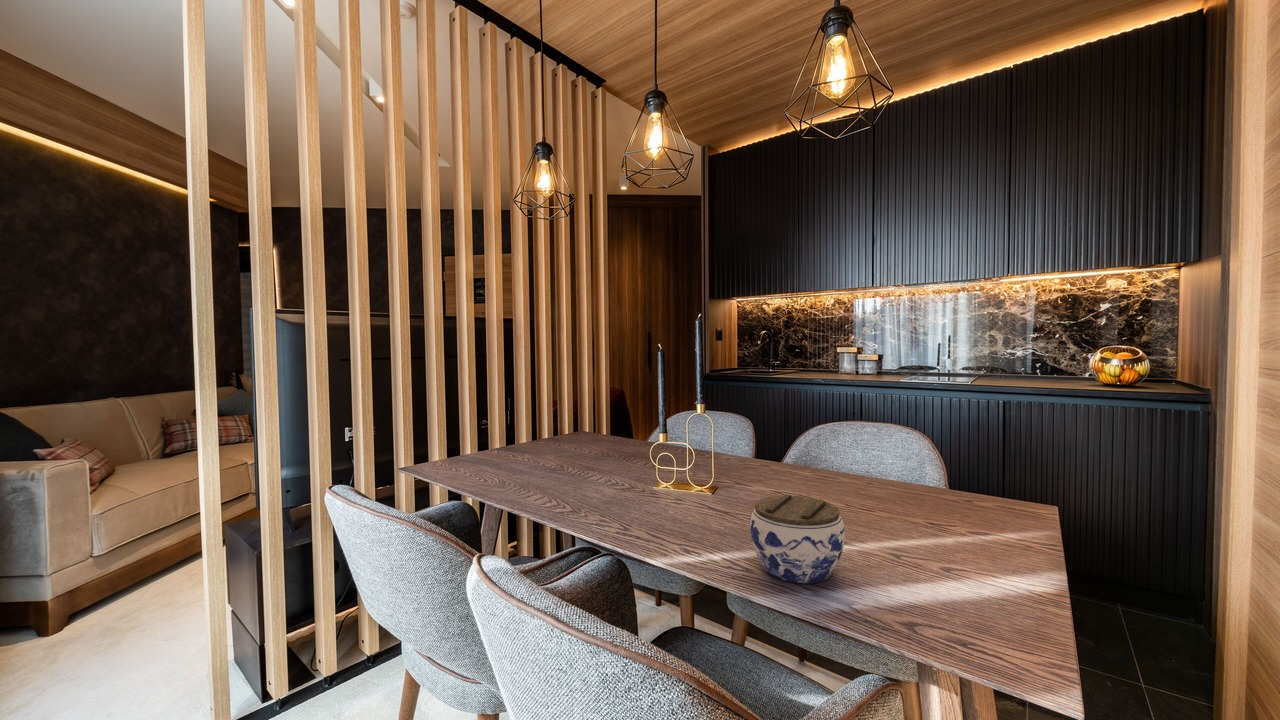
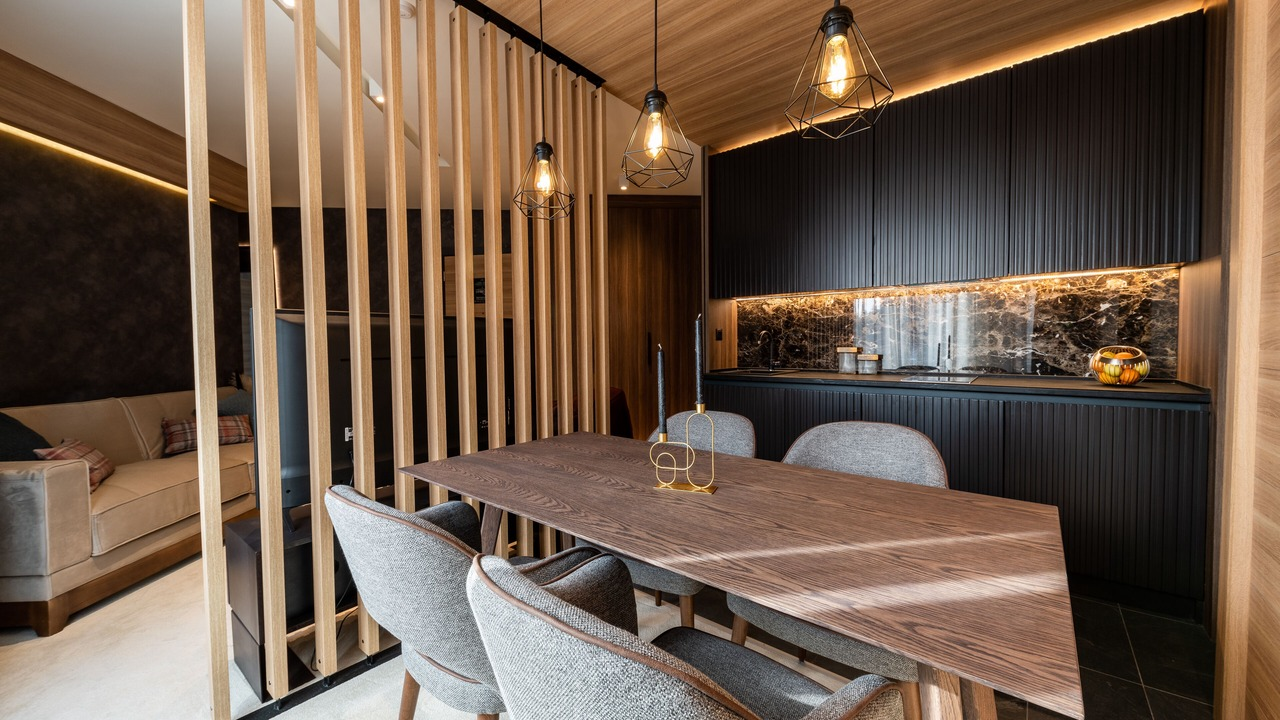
- jar [749,494,846,584]
